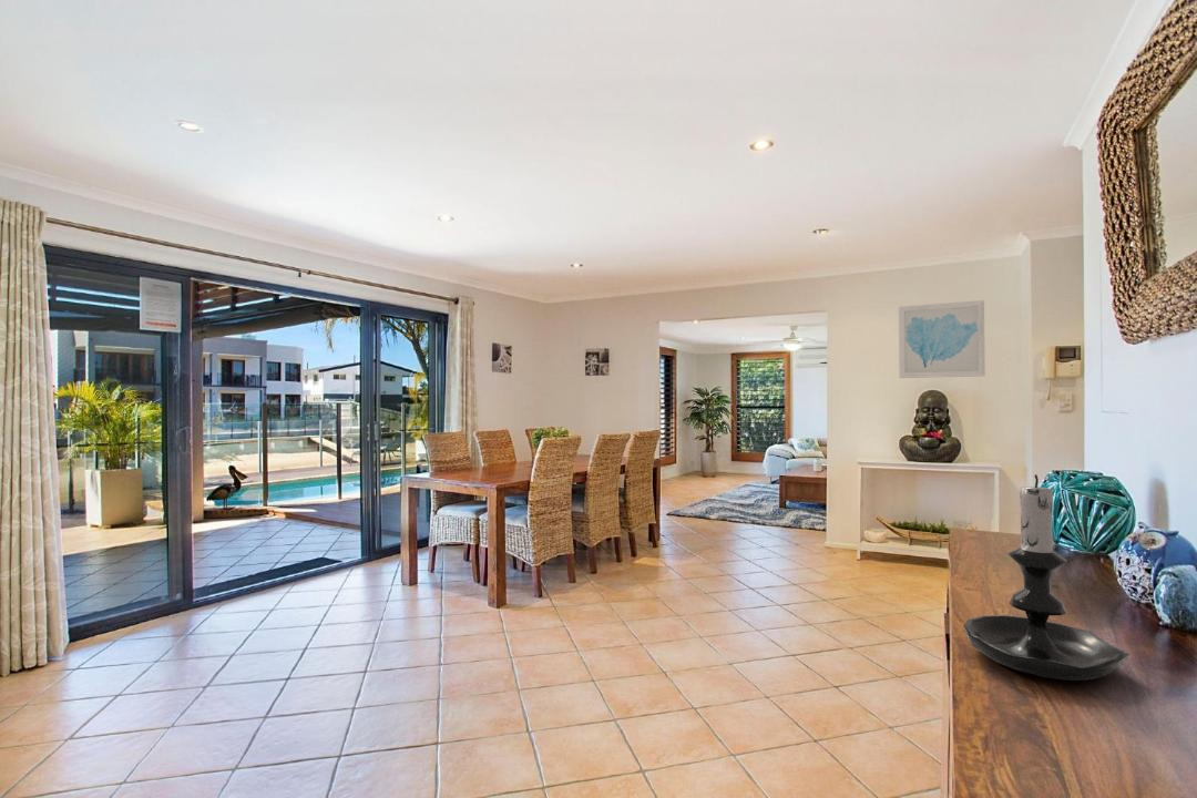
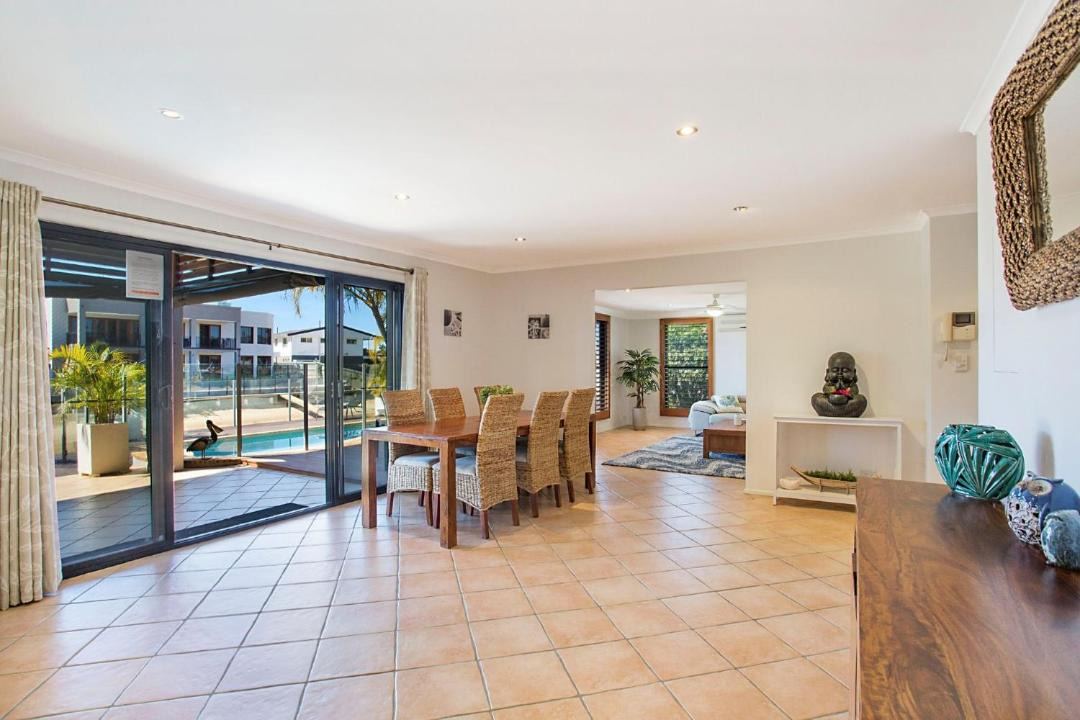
- wall art [898,299,986,379]
- candle holder [962,473,1130,682]
